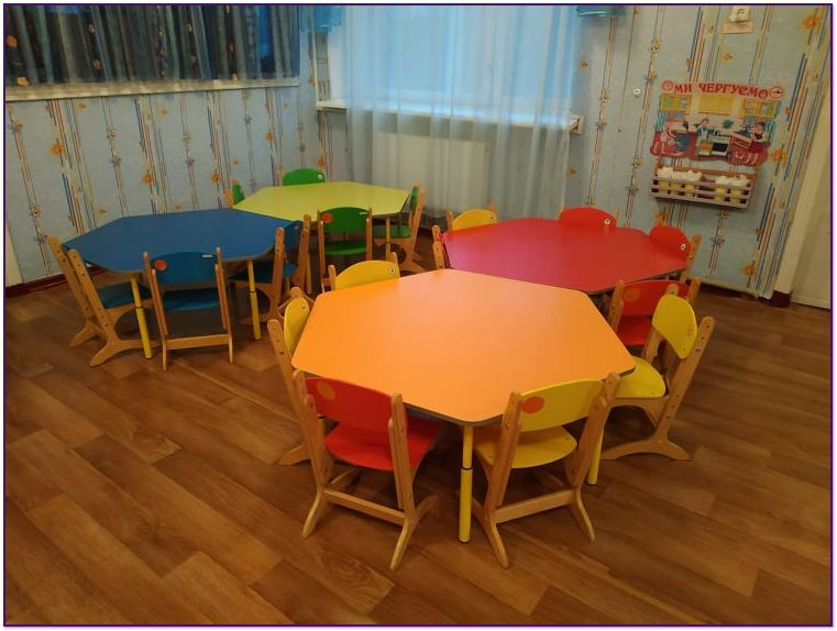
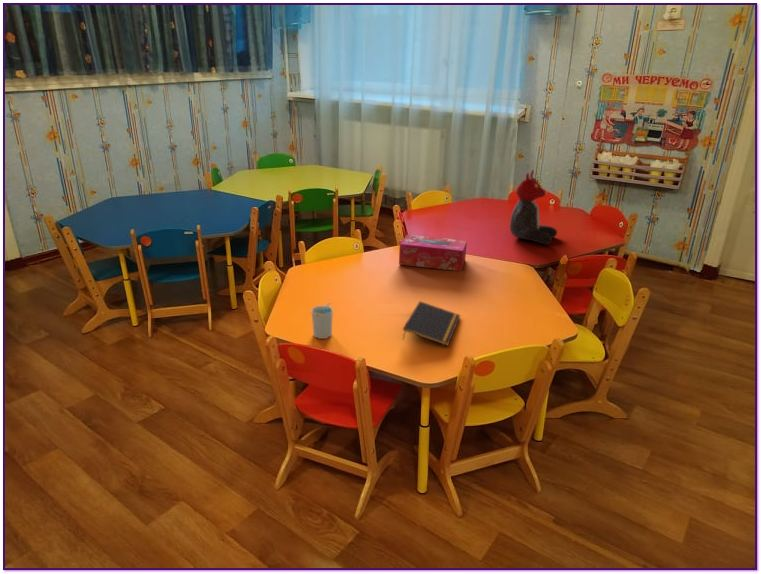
+ teddy bear [509,169,558,245]
+ notepad [402,300,461,347]
+ cup [311,302,334,340]
+ tissue box [398,234,468,272]
